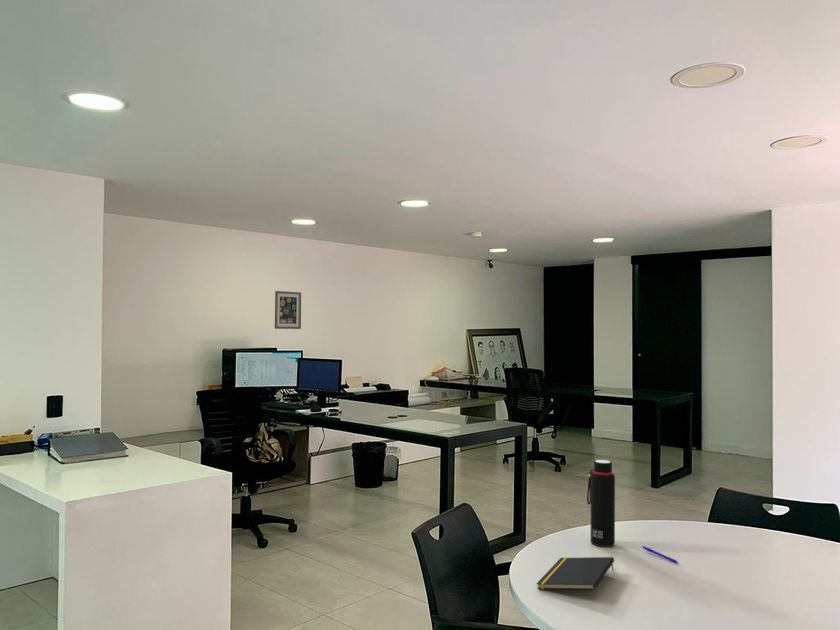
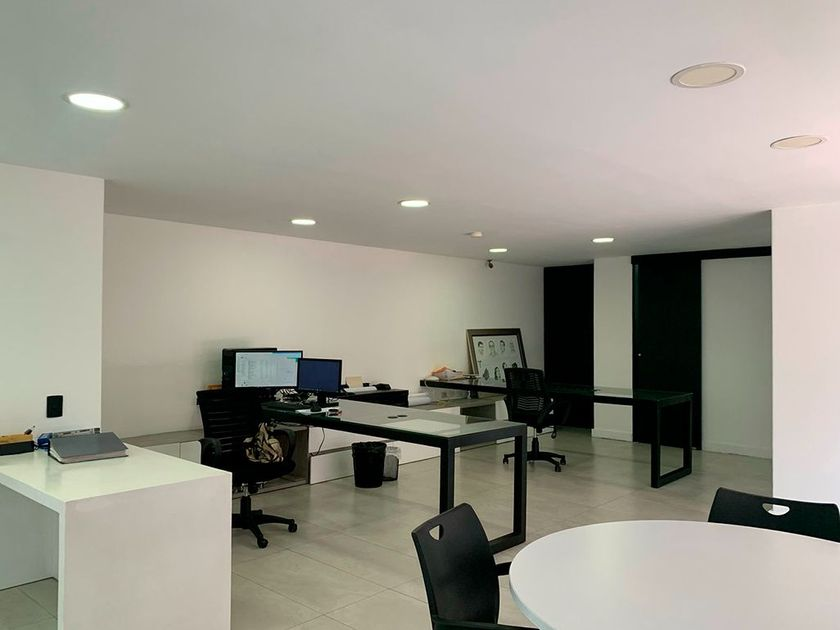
- notepad [536,556,615,591]
- water bottle [586,459,616,548]
- pen [641,545,679,564]
- wall art [274,290,302,330]
